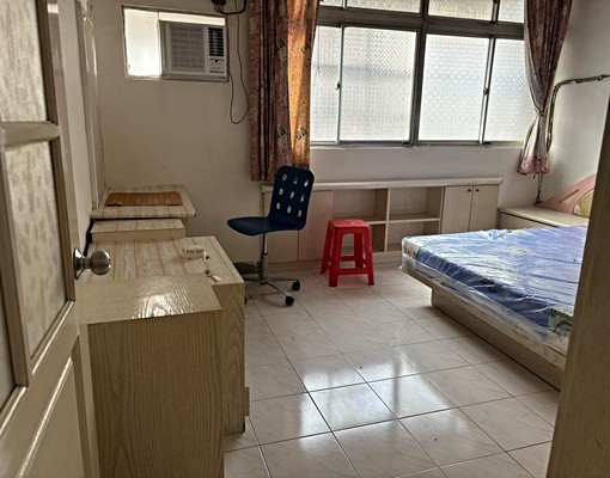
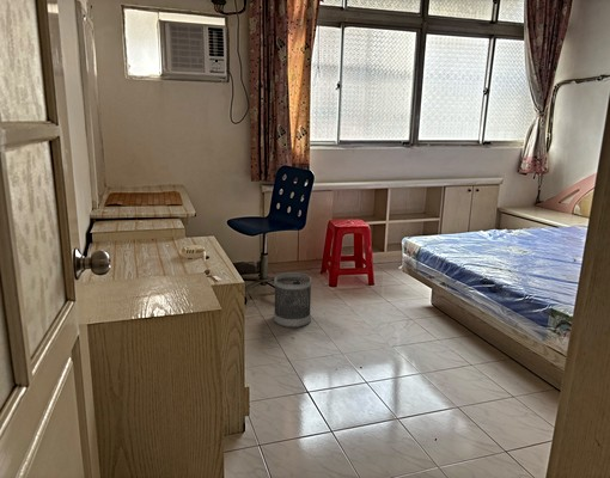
+ wastebasket [273,271,313,329]
